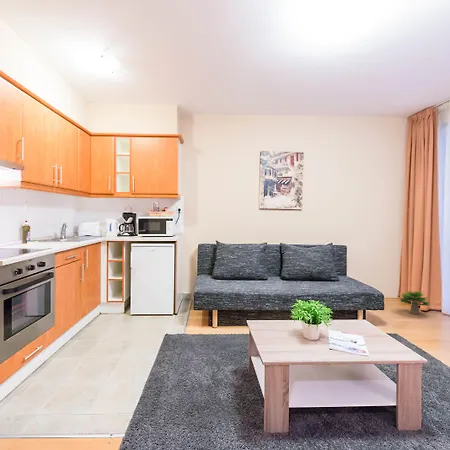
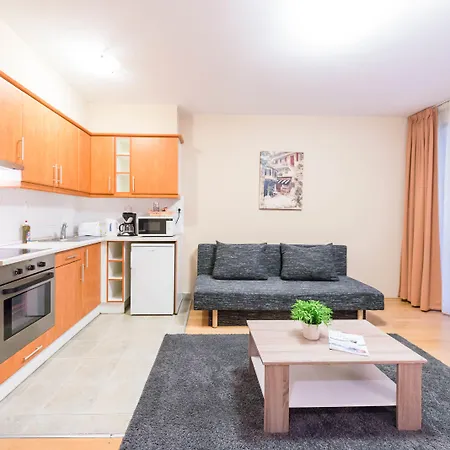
- potted plant [399,289,431,315]
